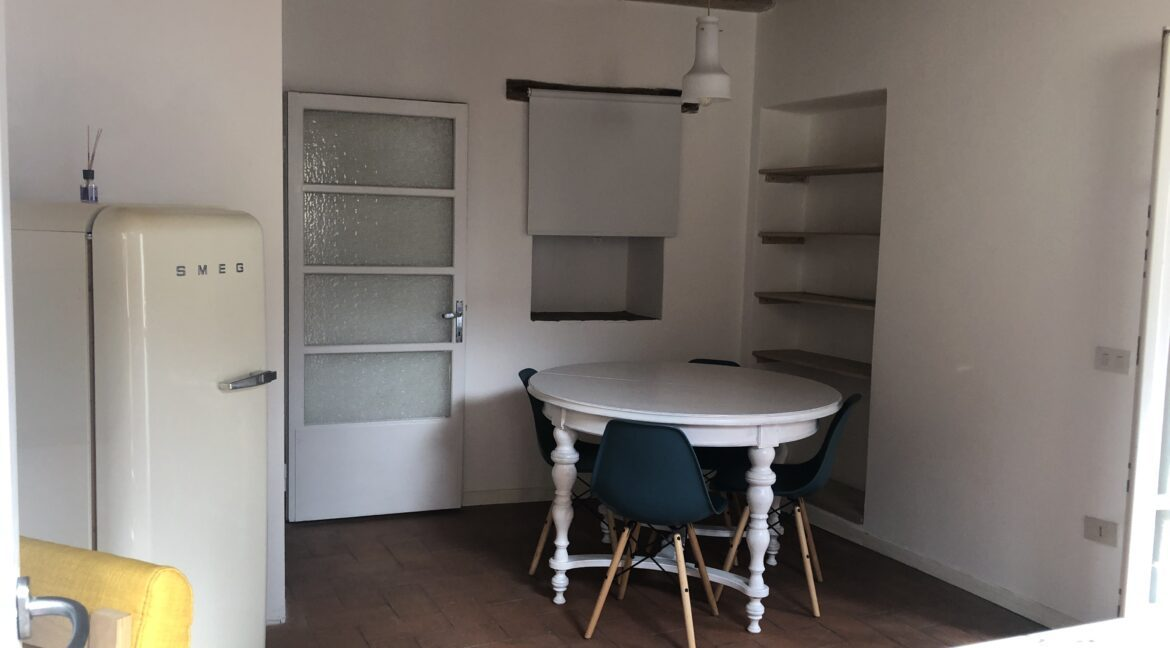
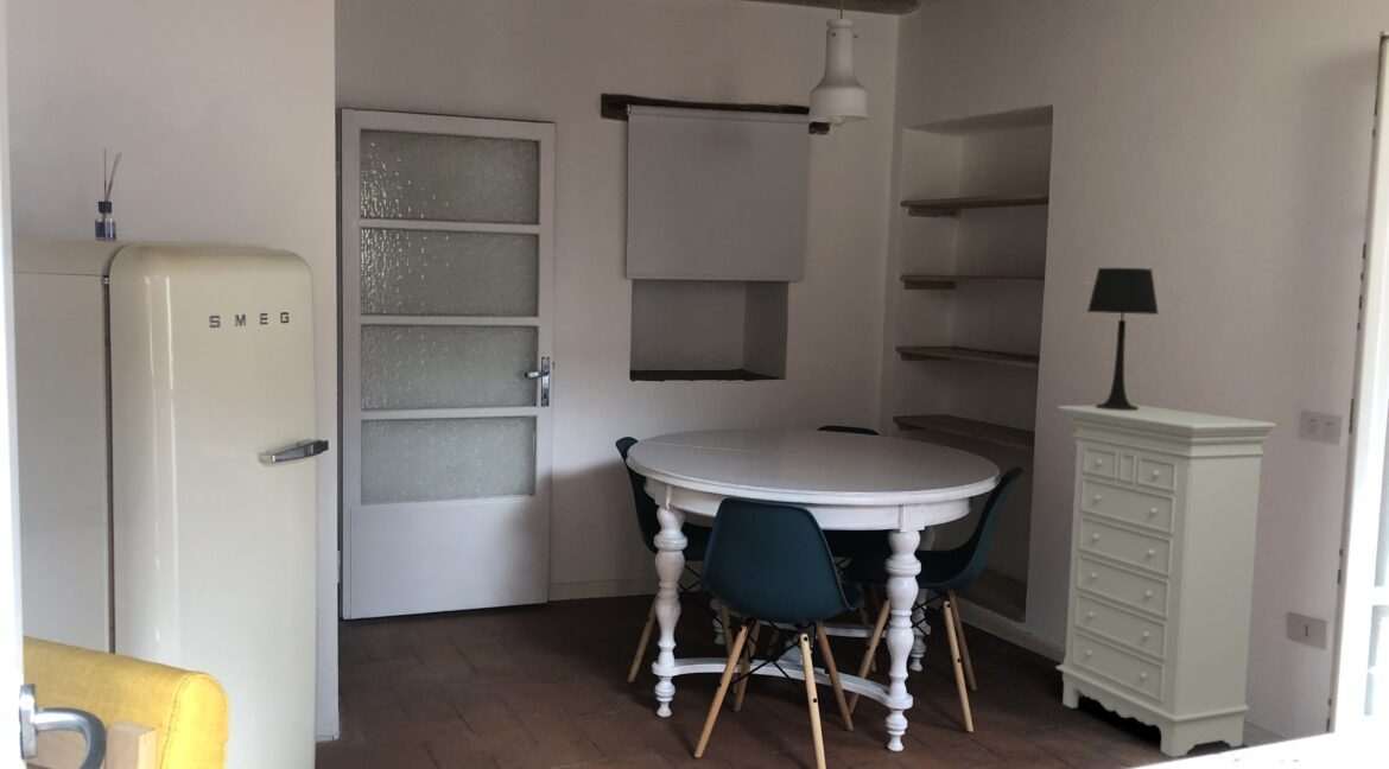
+ dresser [1054,403,1277,758]
+ table lamp [1086,267,1160,411]
